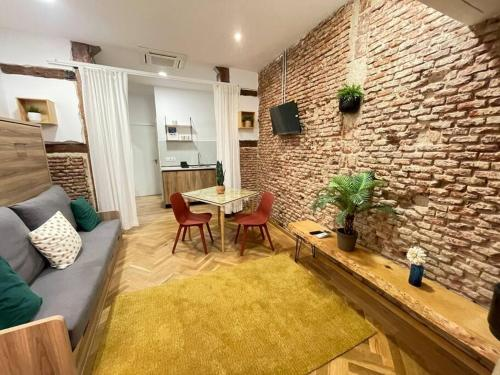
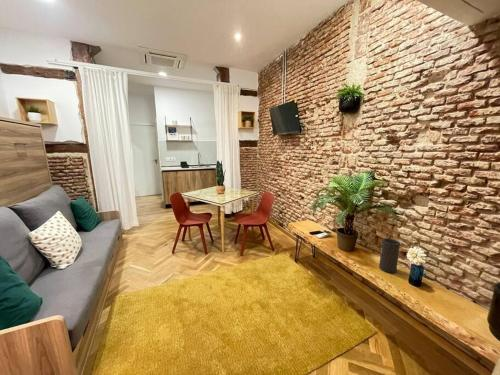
+ speaker [378,237,401,274]
